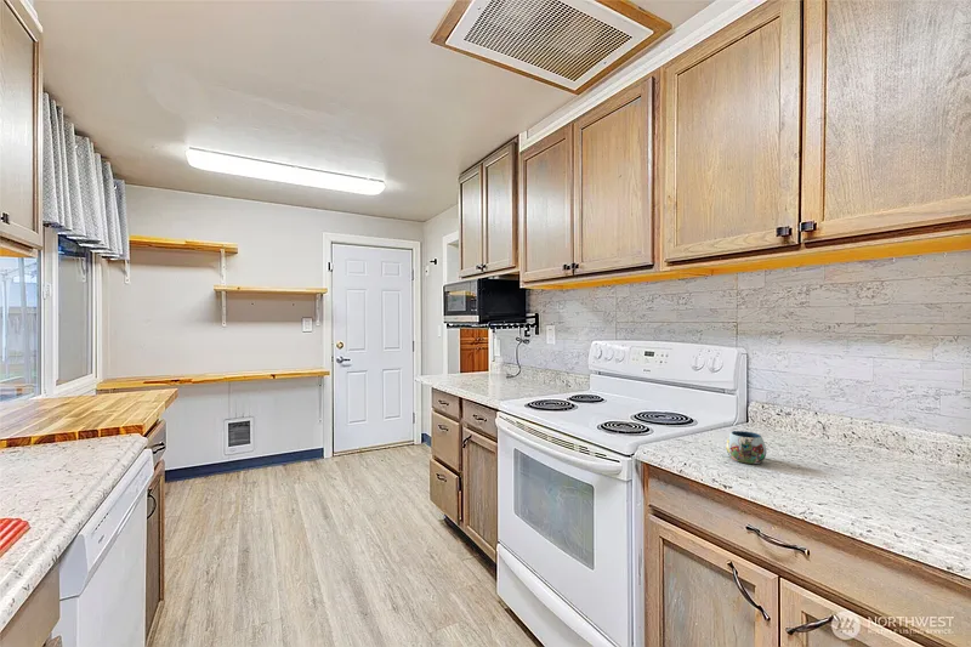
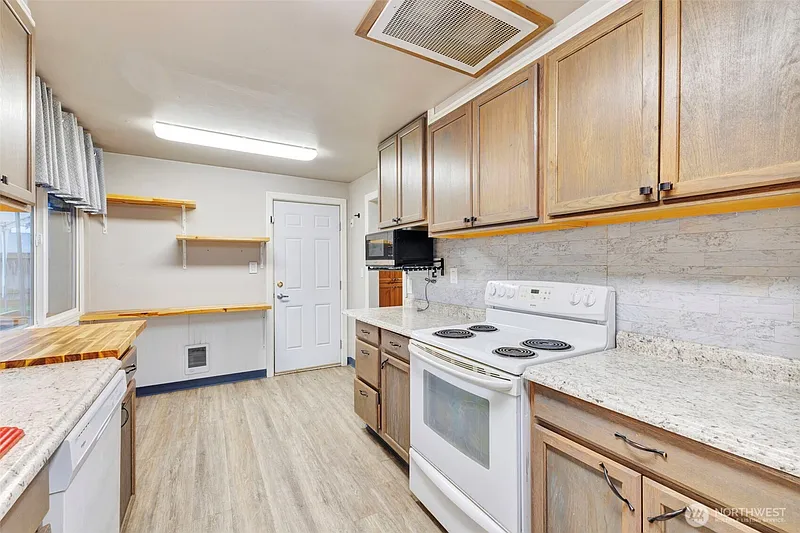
- mug [725,430,767,465]
